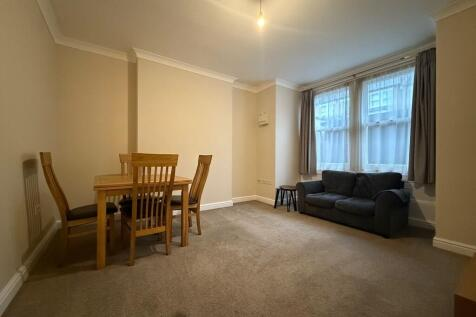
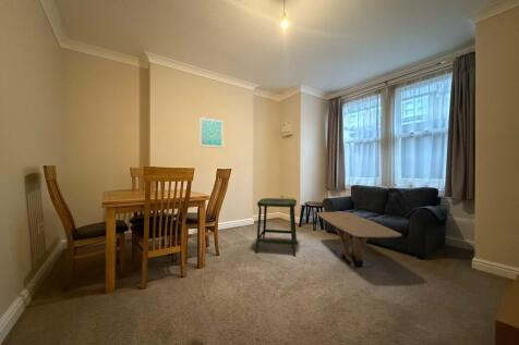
+ coffee table [316,211,402,269]
+ stool [254,197,299,258]
+ wall art [200,115,224,149]
